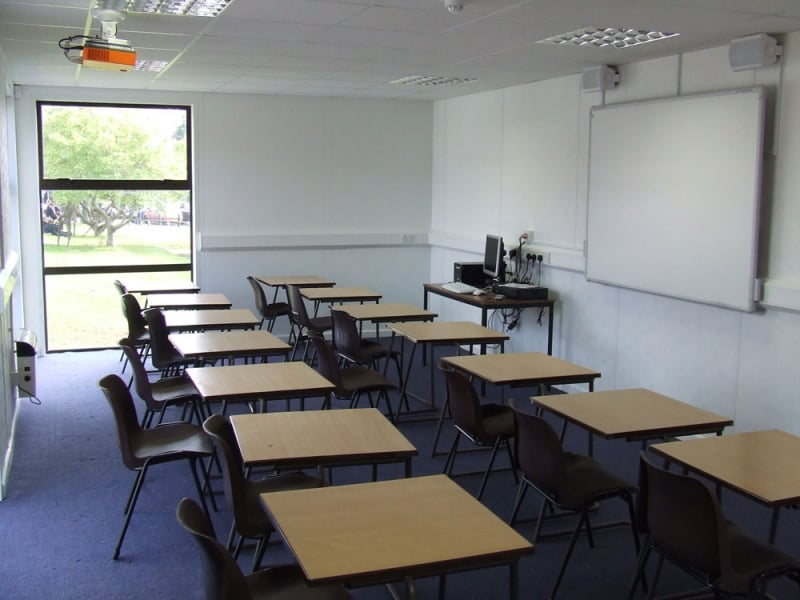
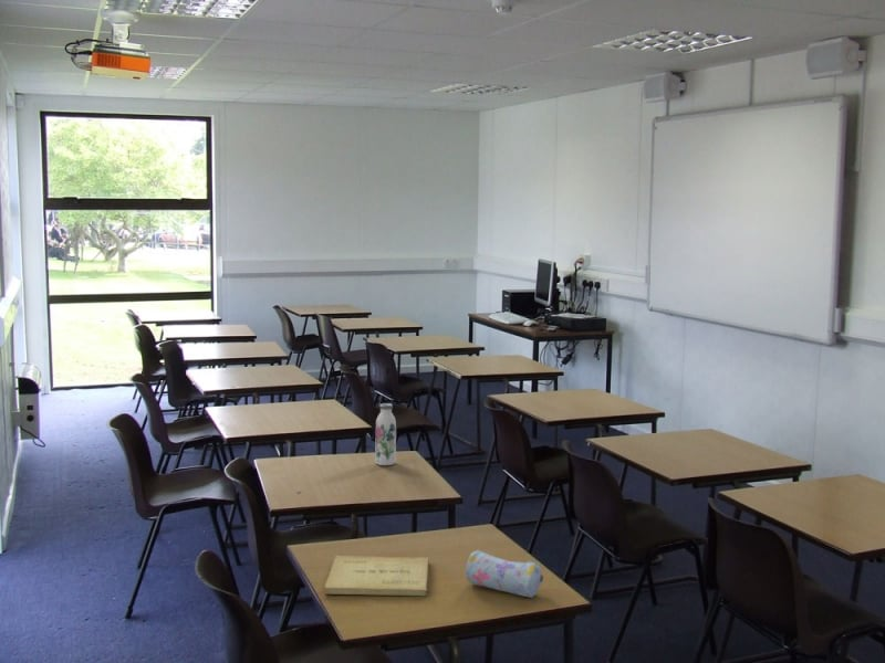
+ book [323,555,429,597]
+ pencil case [465,549,544,599]
+ water bottle [374,402,397,466]
